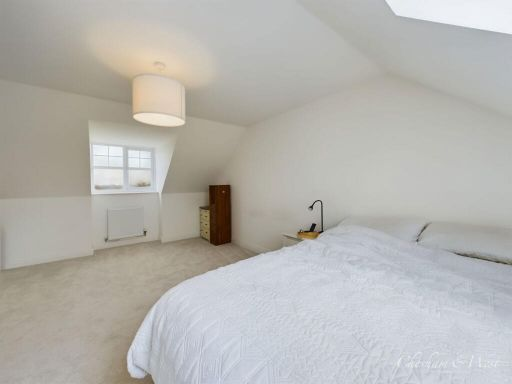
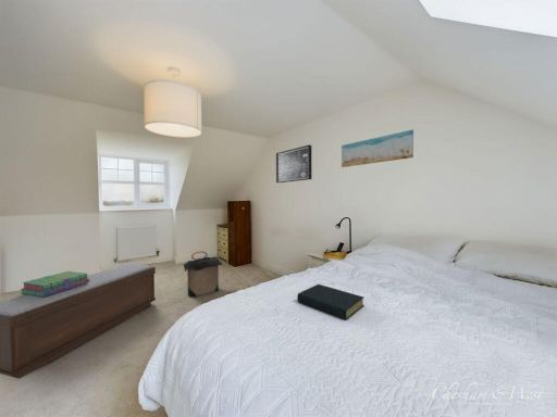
+ wall art [341,129,414,168]
+ laundry hamper [183,251,224,299]
+ bench [0,263,157,380]
+ hardback book [296,283,366,320]
+ stack of books [20,270,89,298]
+ wall art [275,143,313,184]
